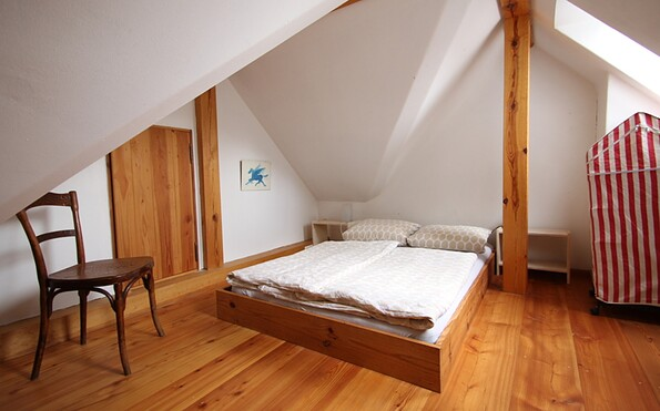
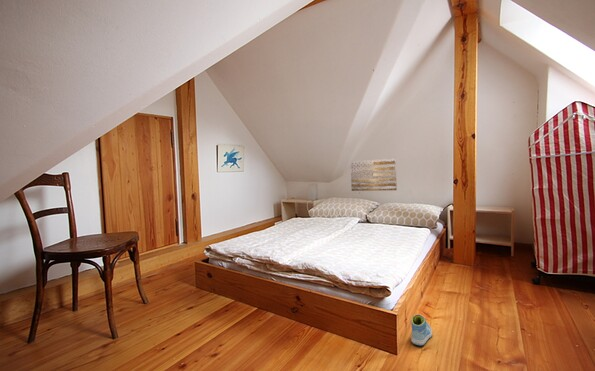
+ sneaker [410,314,433,346]
+ wall art [350,157,398,192]
